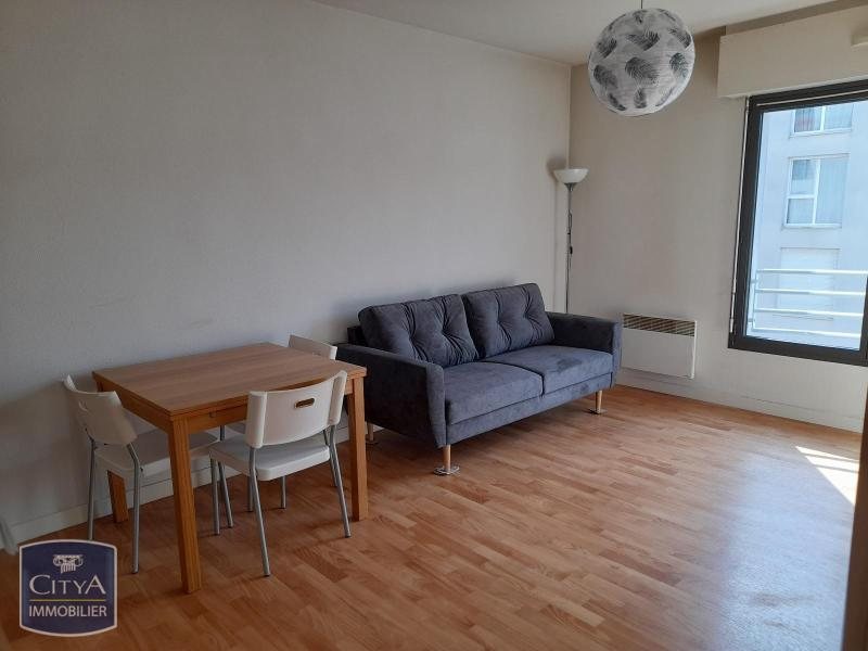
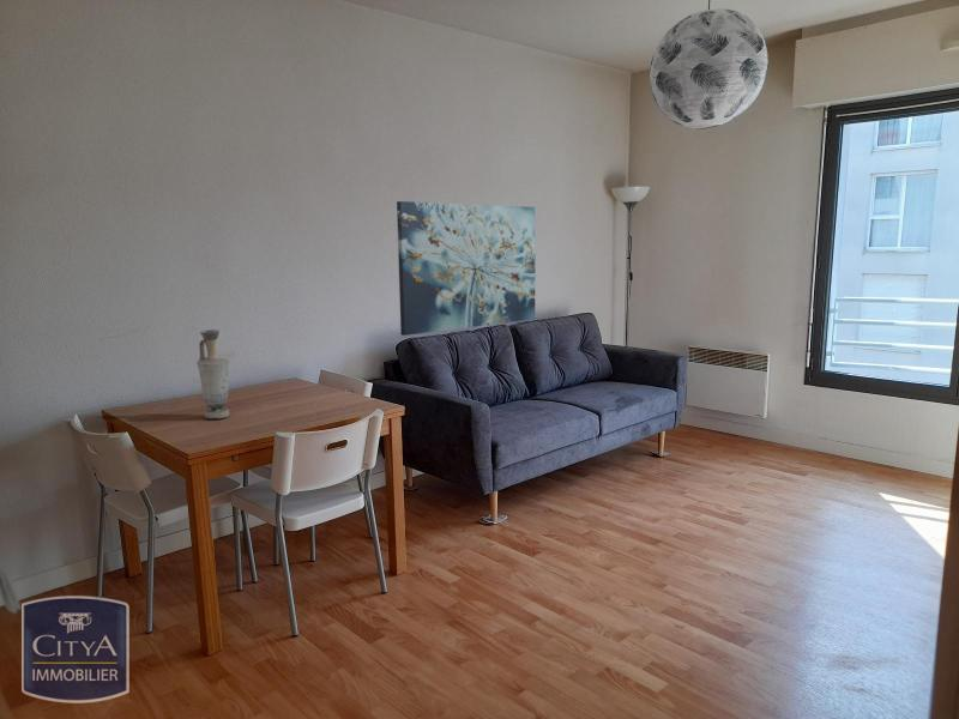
+ wall art [396,200,536,337]
+ vase [195,328,230,419]
